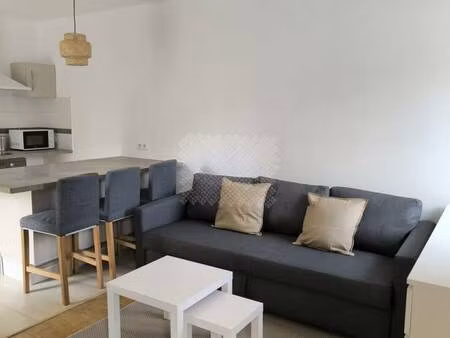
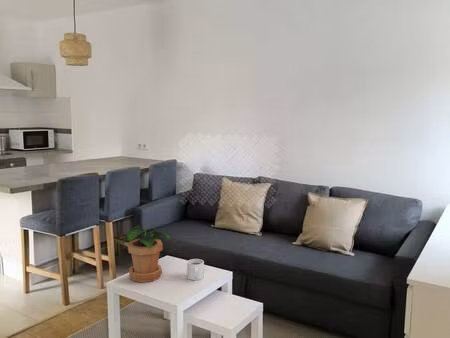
+ mug [186,258,205,281]
+ potted plant [122,224,171,284]
